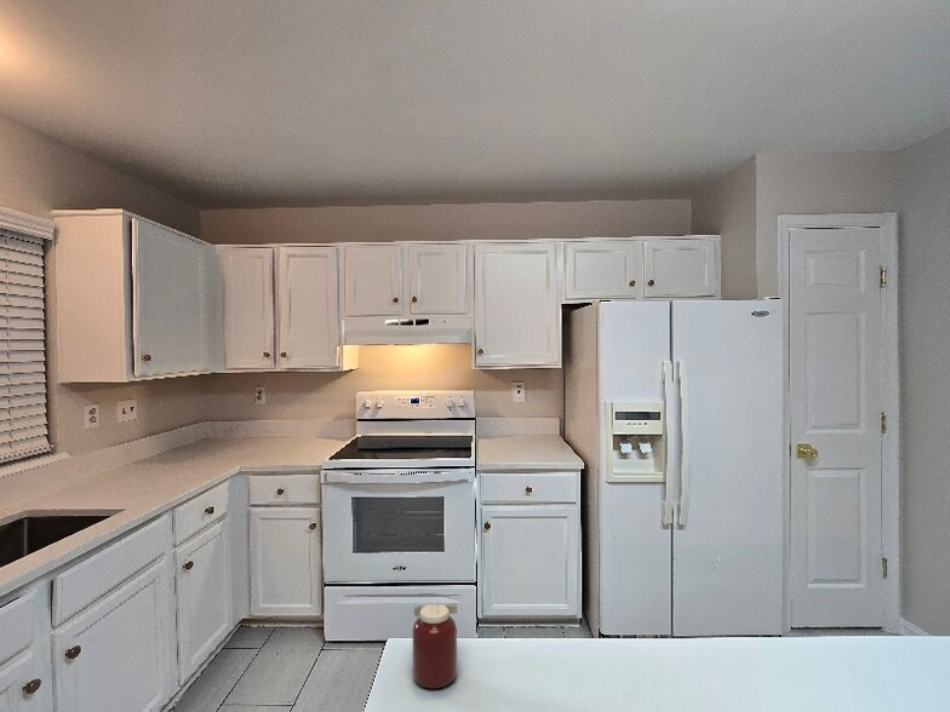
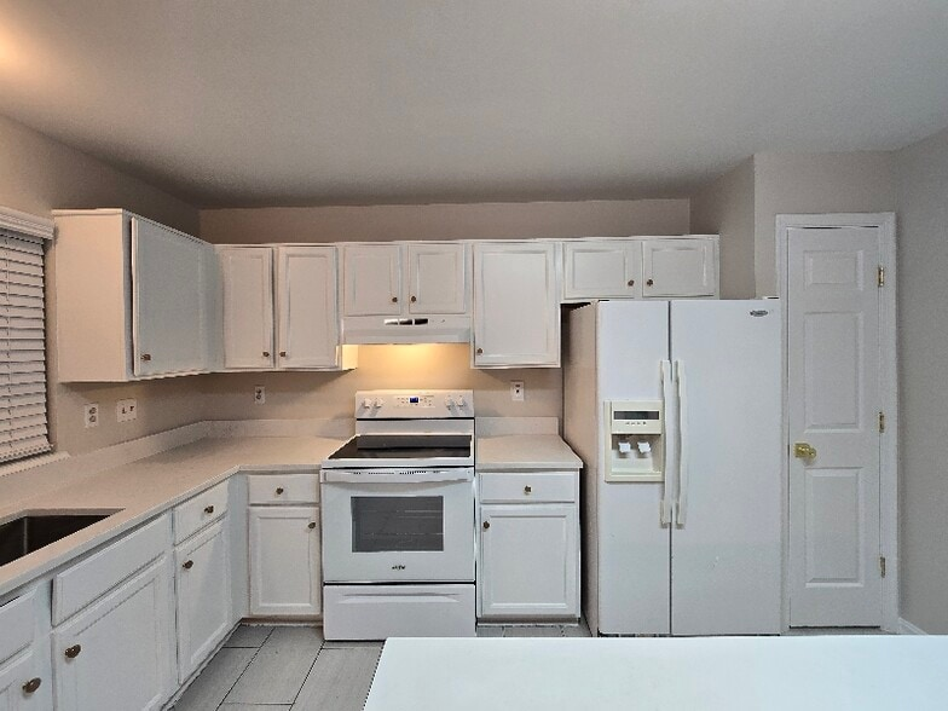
- jar [412,602,458,689]
